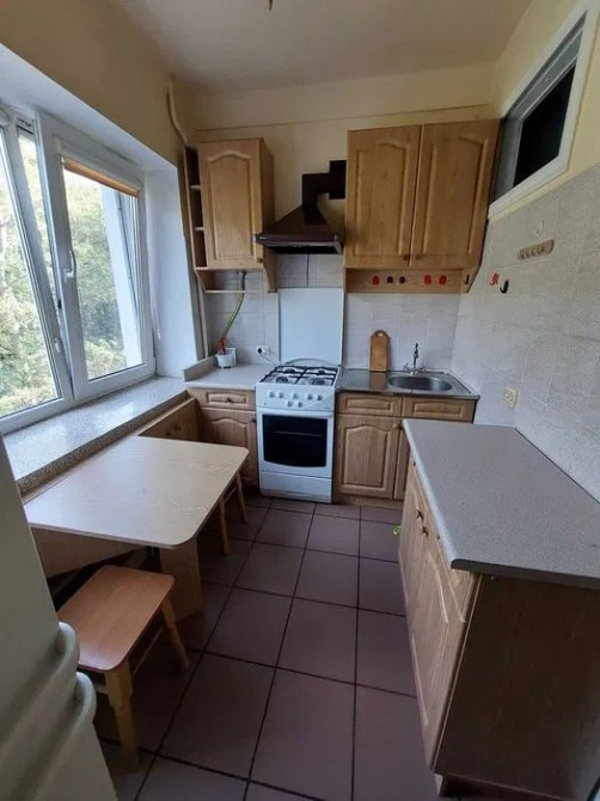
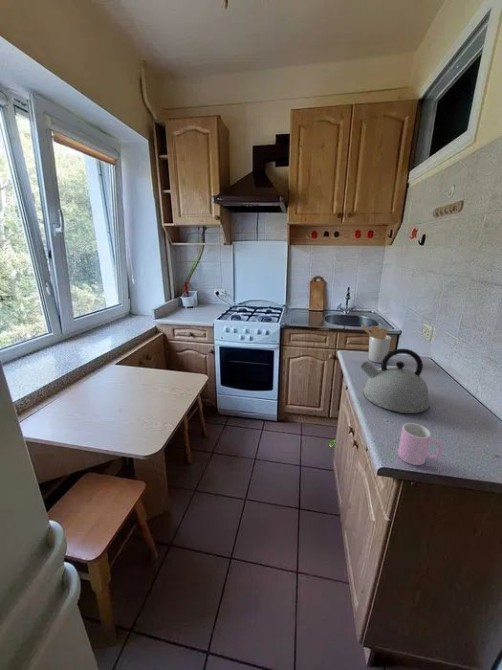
+ kettle [359,348,430,414]
+ utensil holder [360,323,392,364]
+ cup [397,422,443,466]
